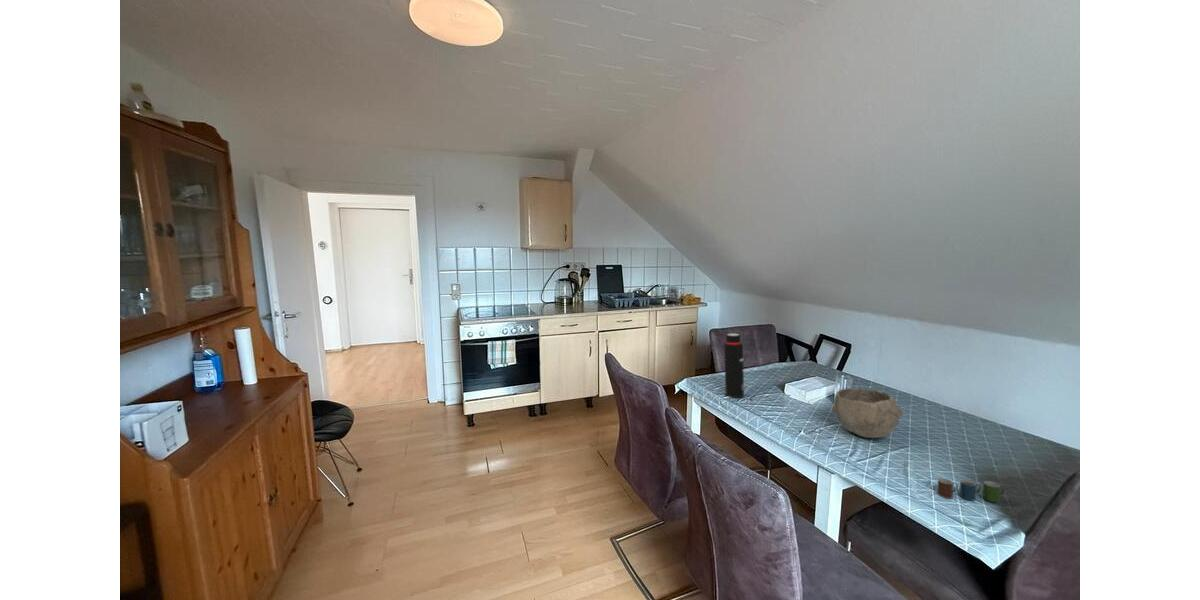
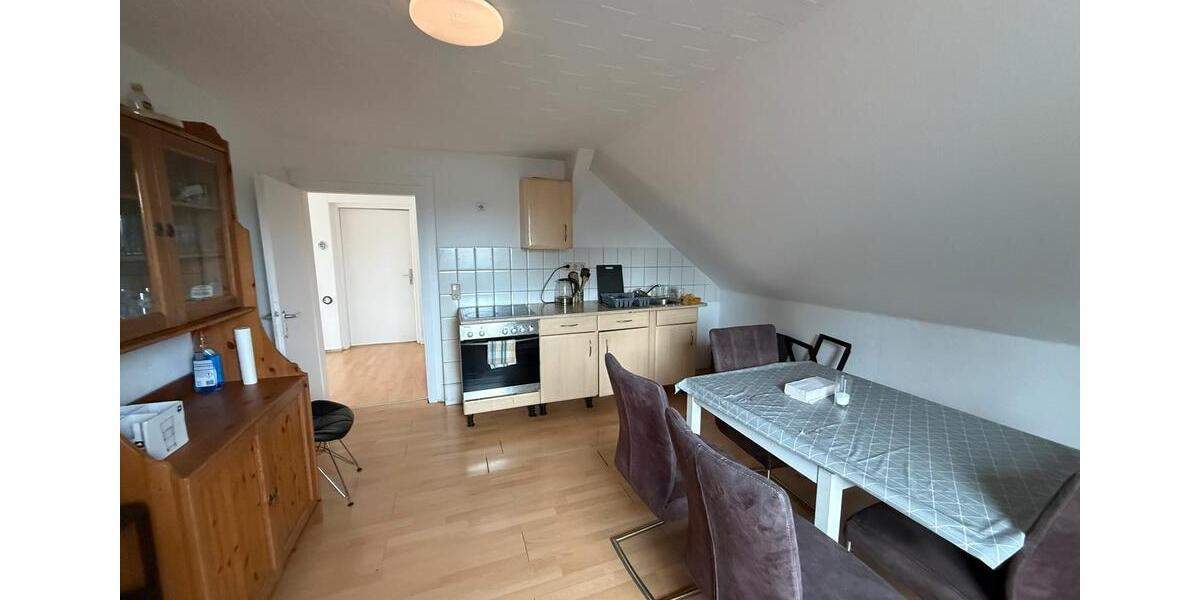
- water bottle [723,333,745,399]
- bowl [831,387,904,439]
- cup [937,477,1005,503]
